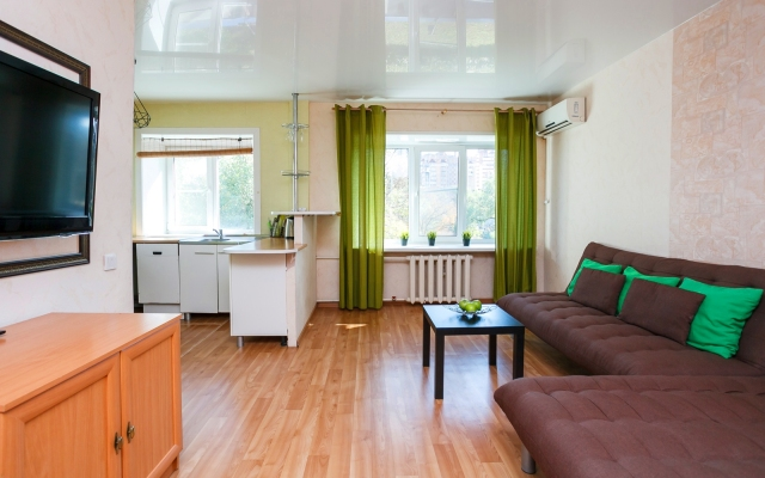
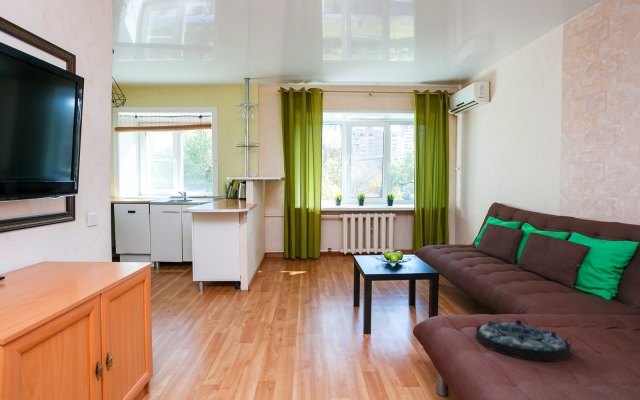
+ serving tray [474,318,572,362]
